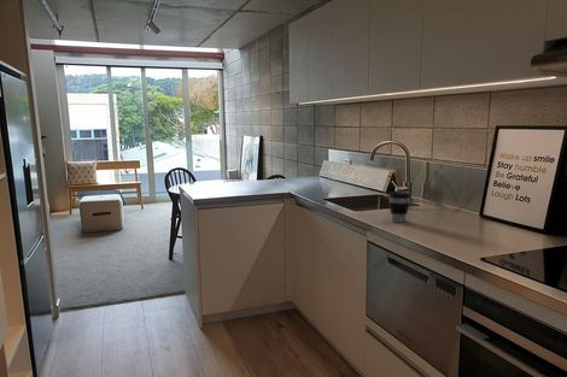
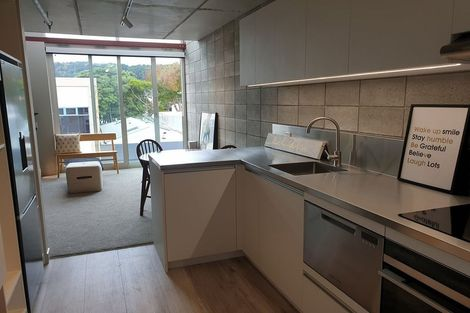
- coffee cup [388,190,411,223]
